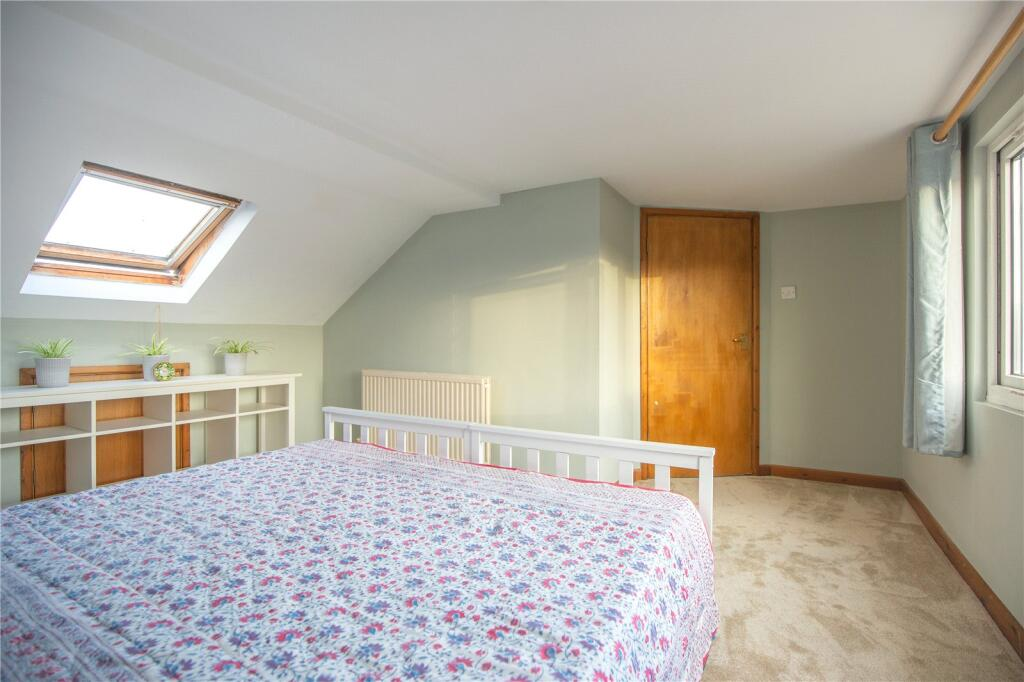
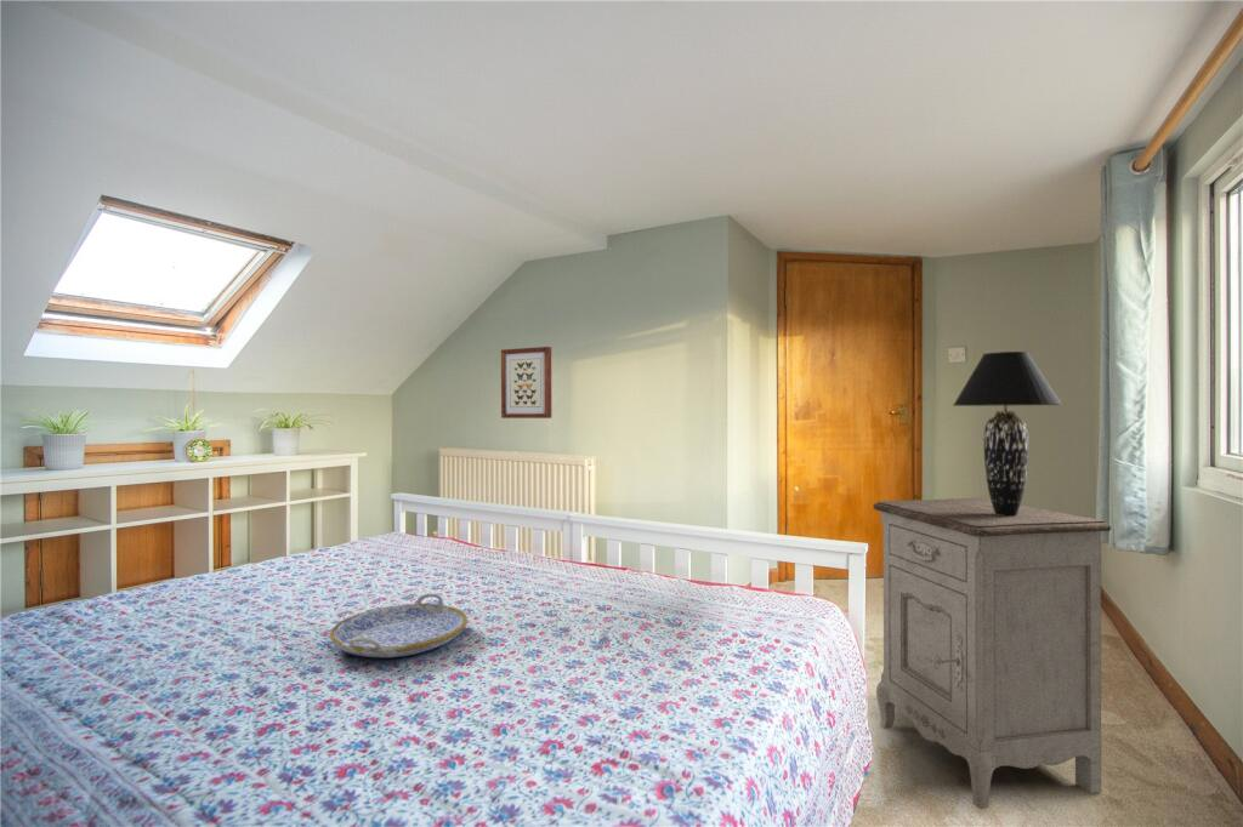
+ wall art [500,346,552,420]
+ serving tray [329,593,469,658]
+ nightstand [872,497,1112,810]
+ table lamp [953,350,1065,517]
